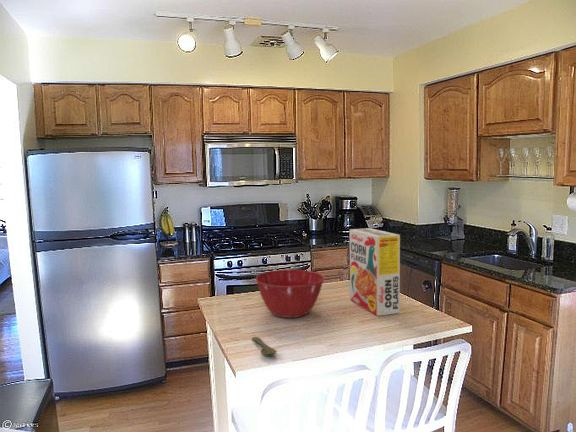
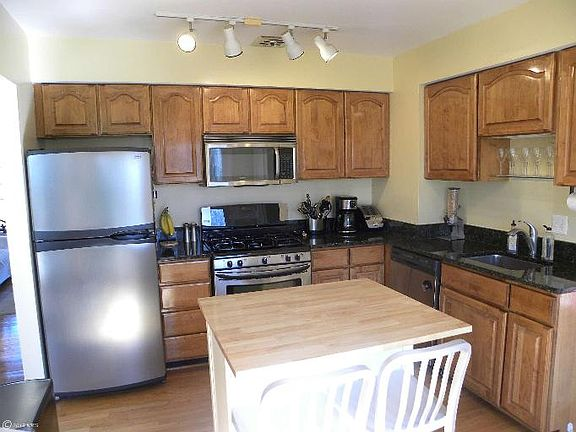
- spoon [251,336,277,357]
- cereal box [349,227,401,317]
- mixing bowl [254,269,325,319]
